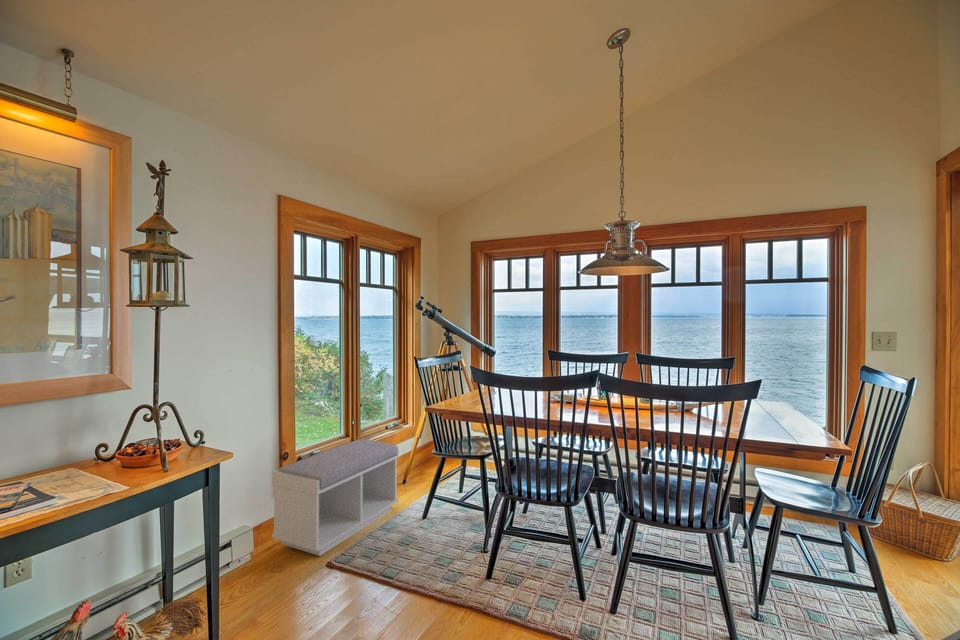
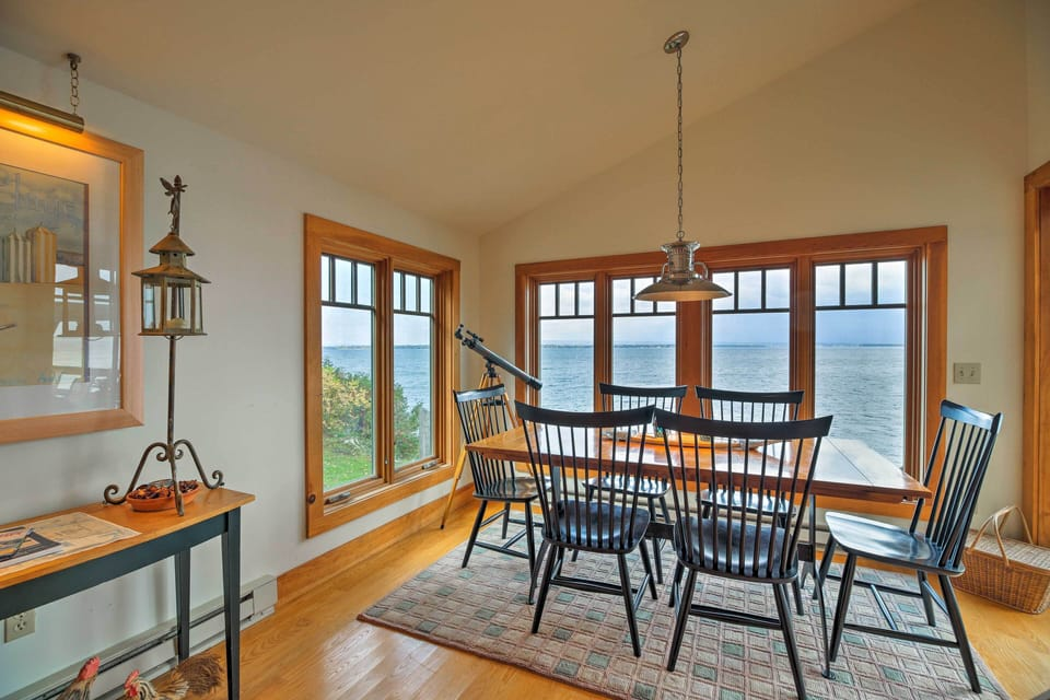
- bench [271,438,400,557]
